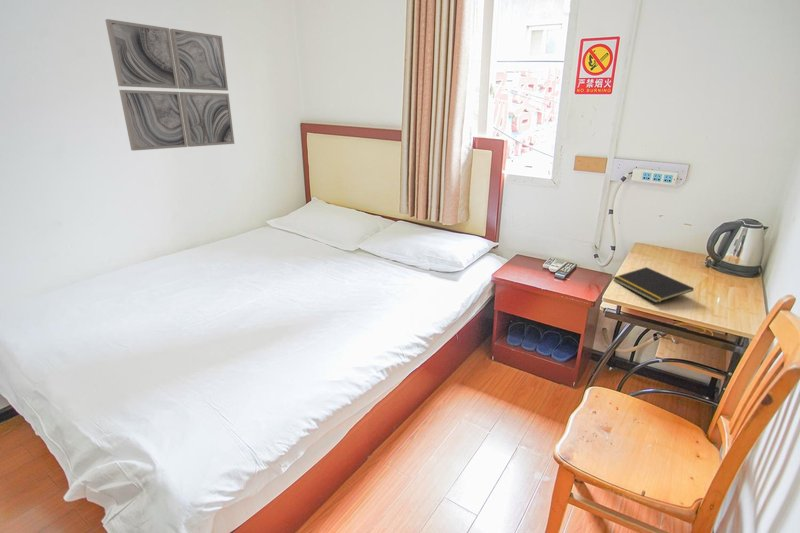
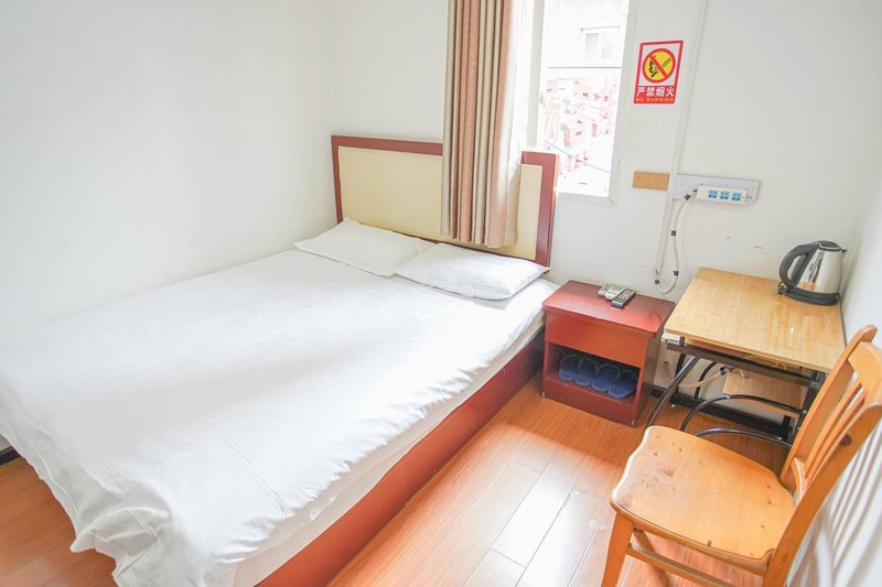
- wall art [104,18,235,152]
- notepad [612,266,695,304]
